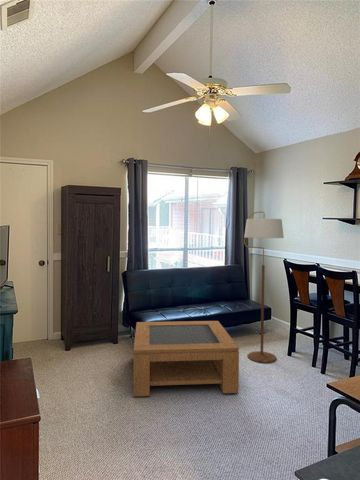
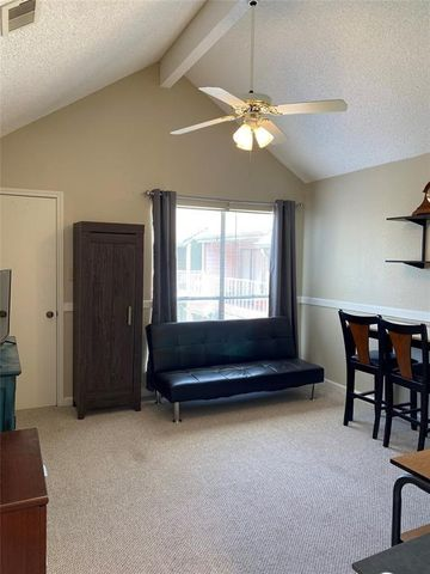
- coffee table [132,320,240,398]
- floor lamp [243,211,285,364]
